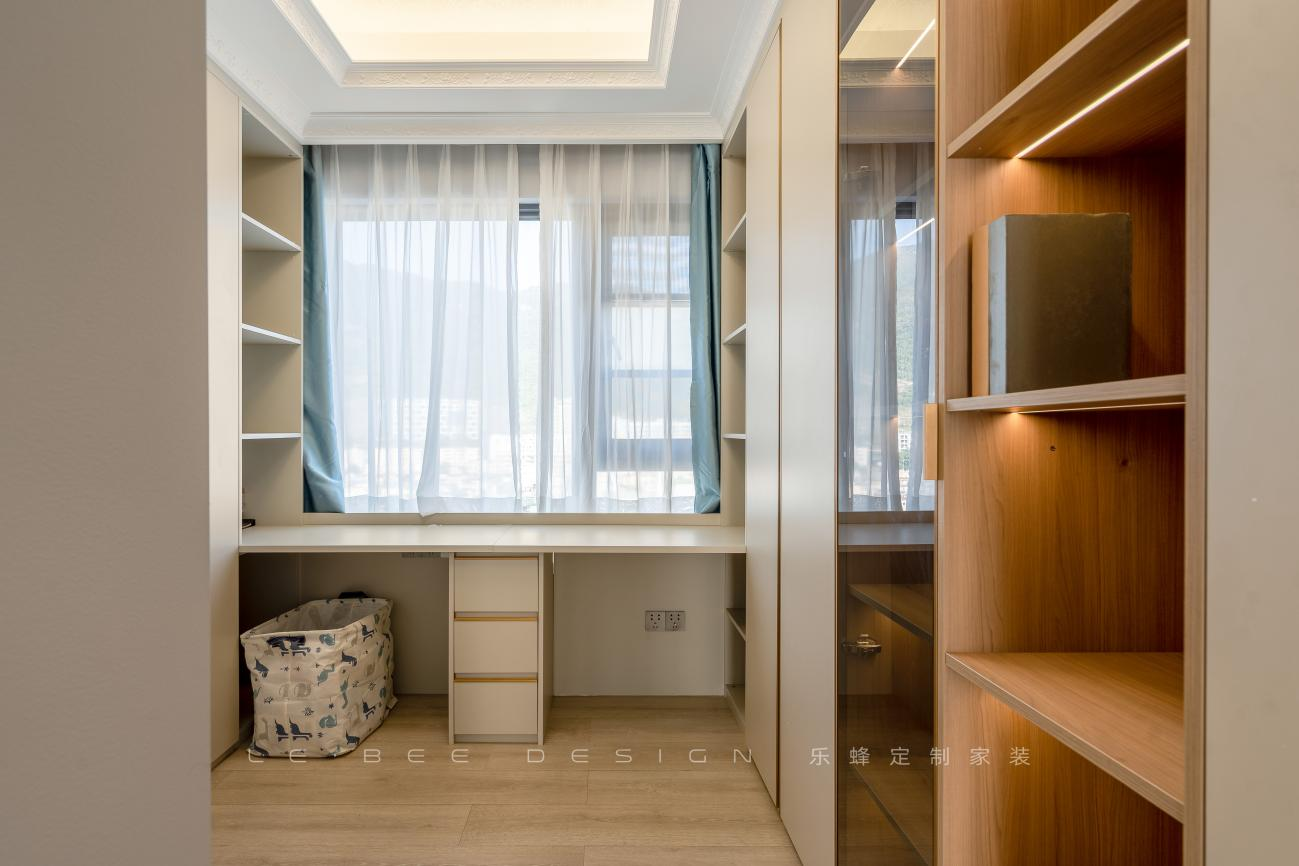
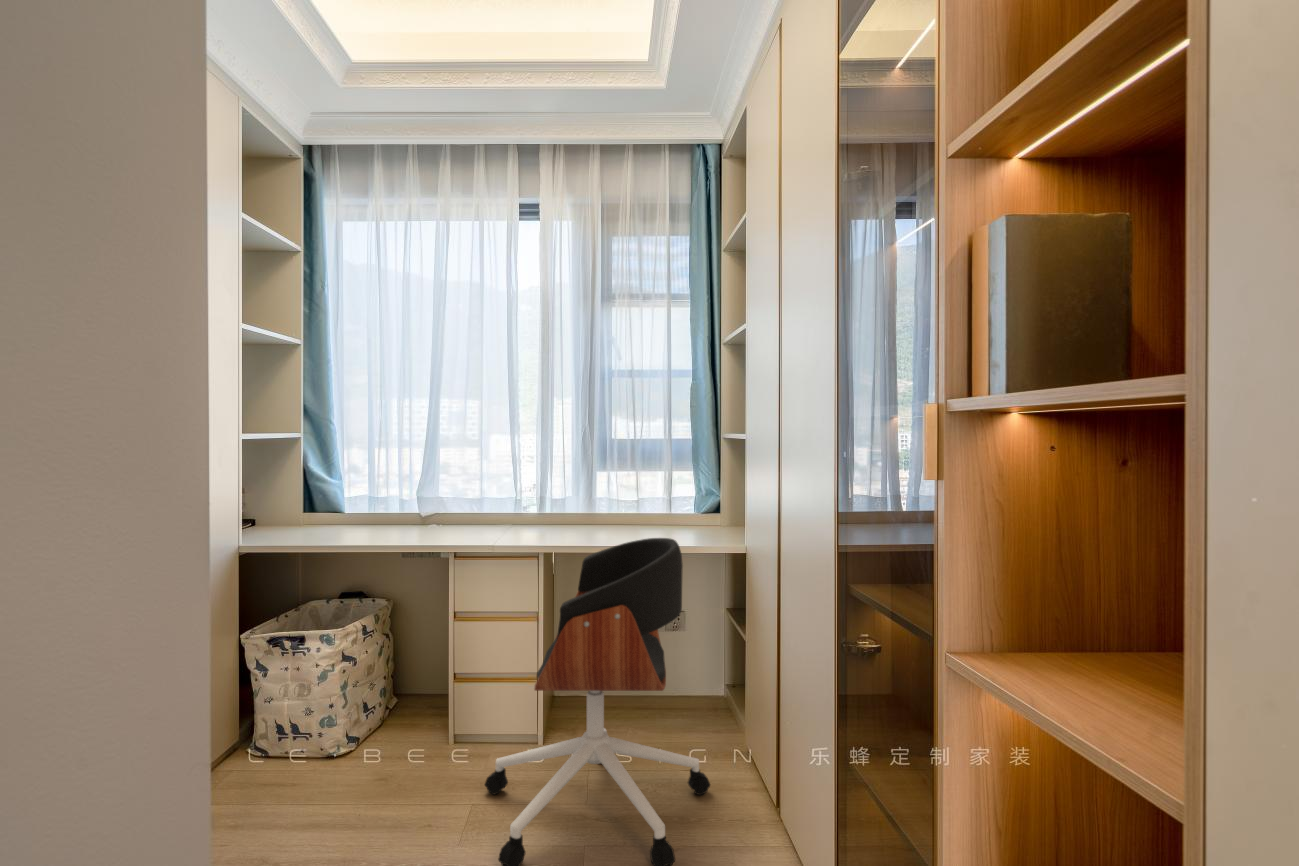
+ office chair [484,537,711,866]
